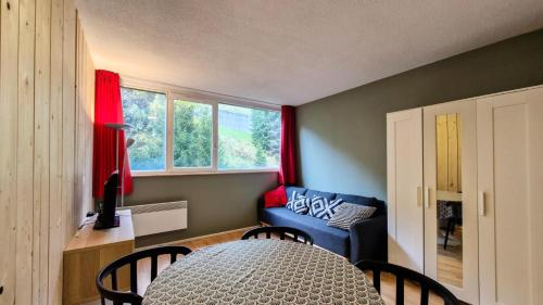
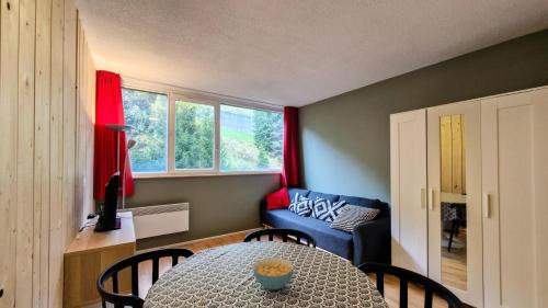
+ cereal bowl [252,256,294,290]
